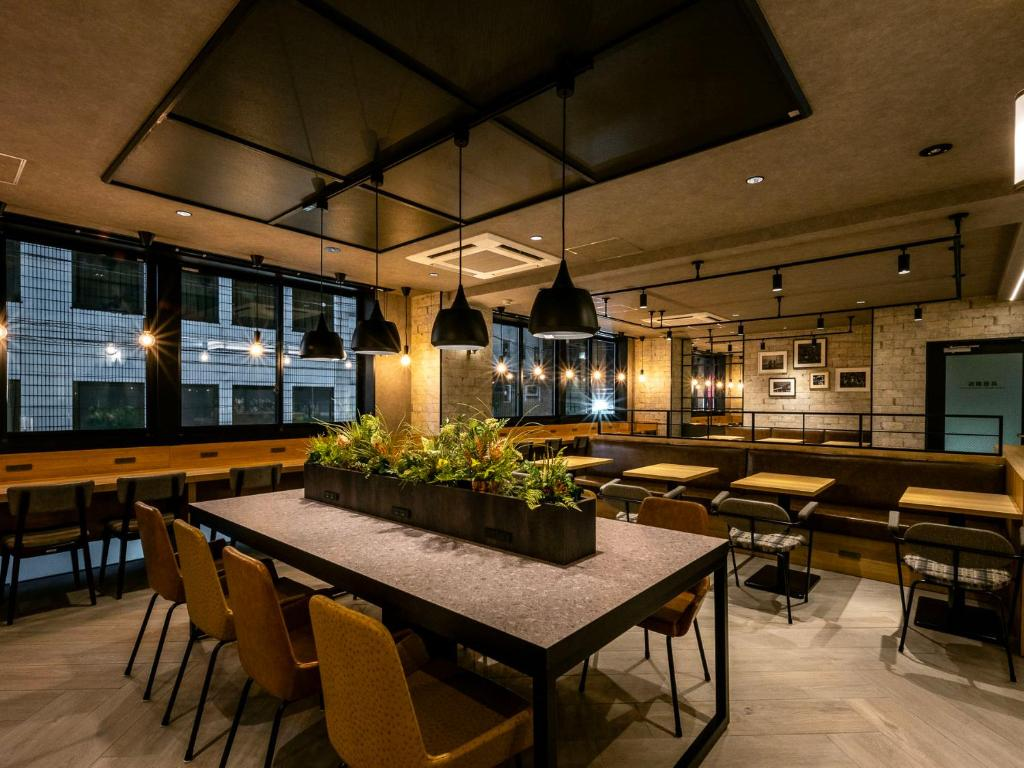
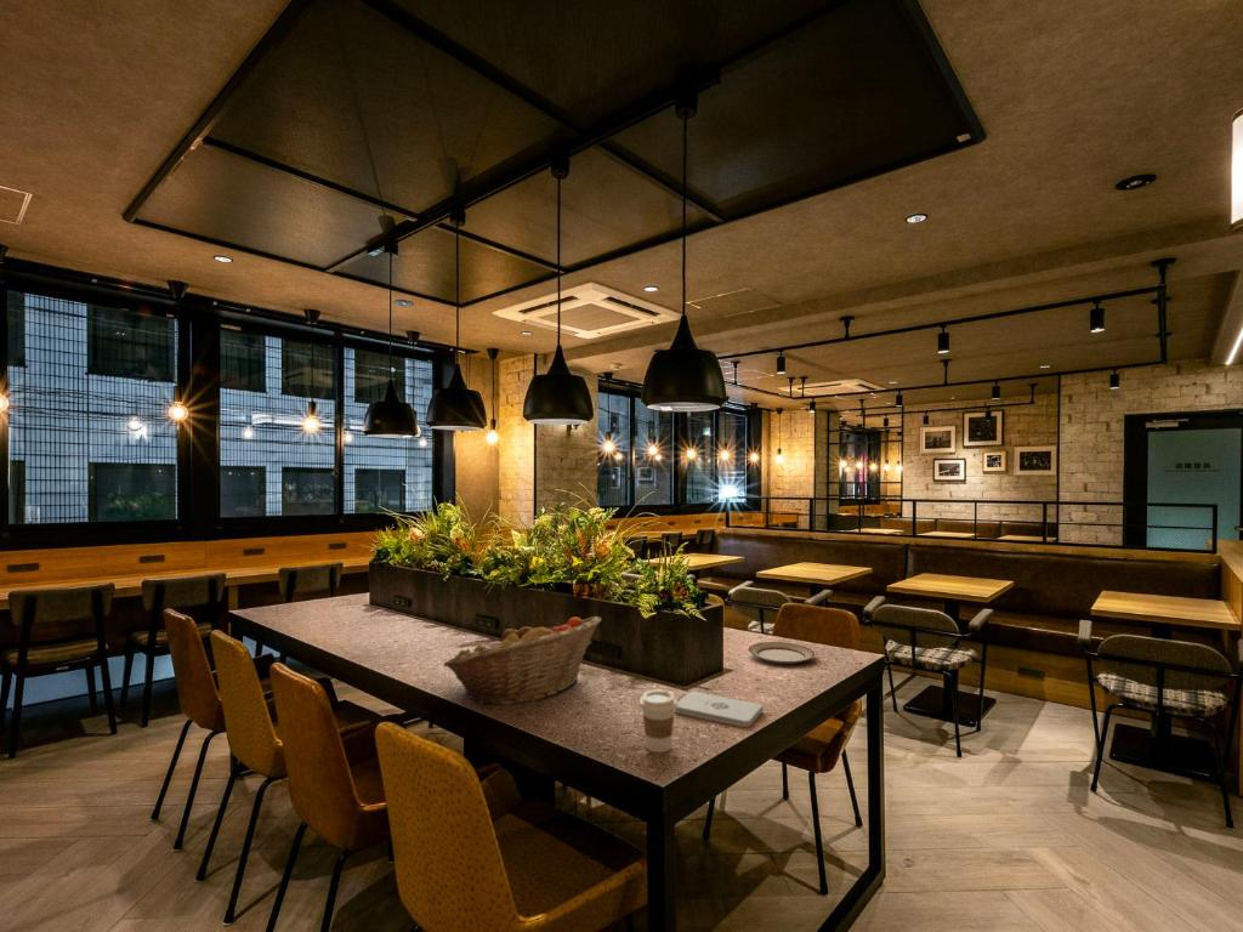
+ coffee cup [638,689,679,754]
+ notepad [674,689,765,728]
+ plate [748,641,816,665]
+ fruit basket [442,615,602,706]
